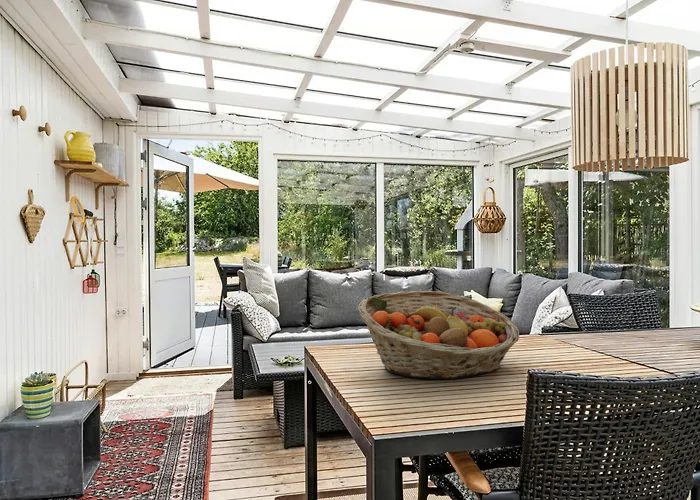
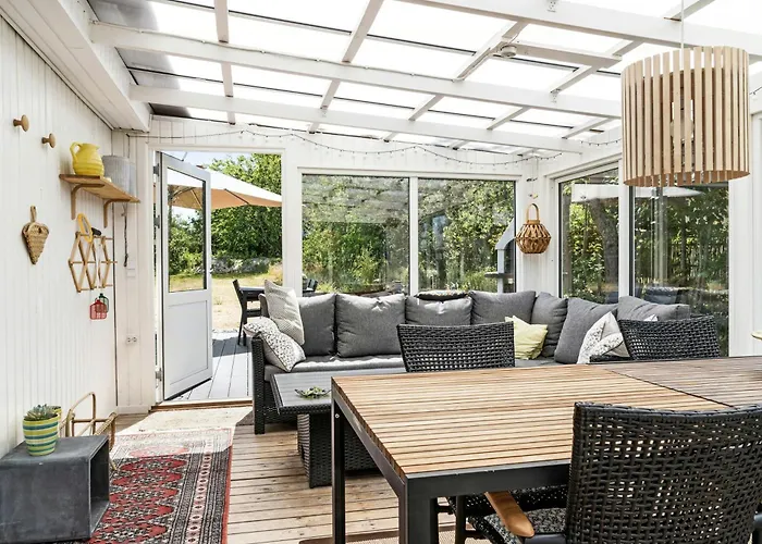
- fruit basket [357,290,520,380]
